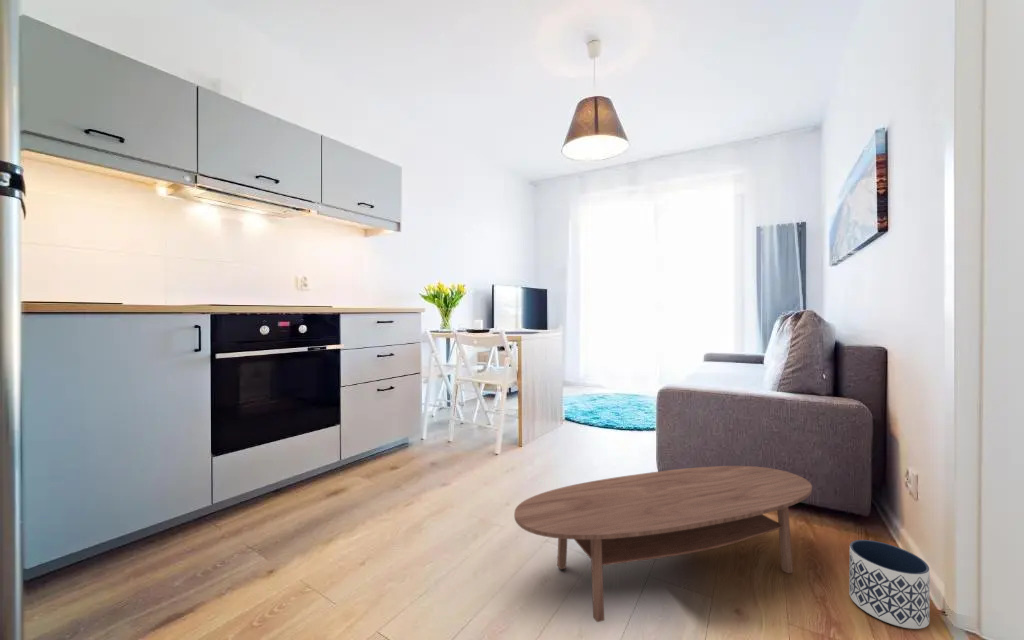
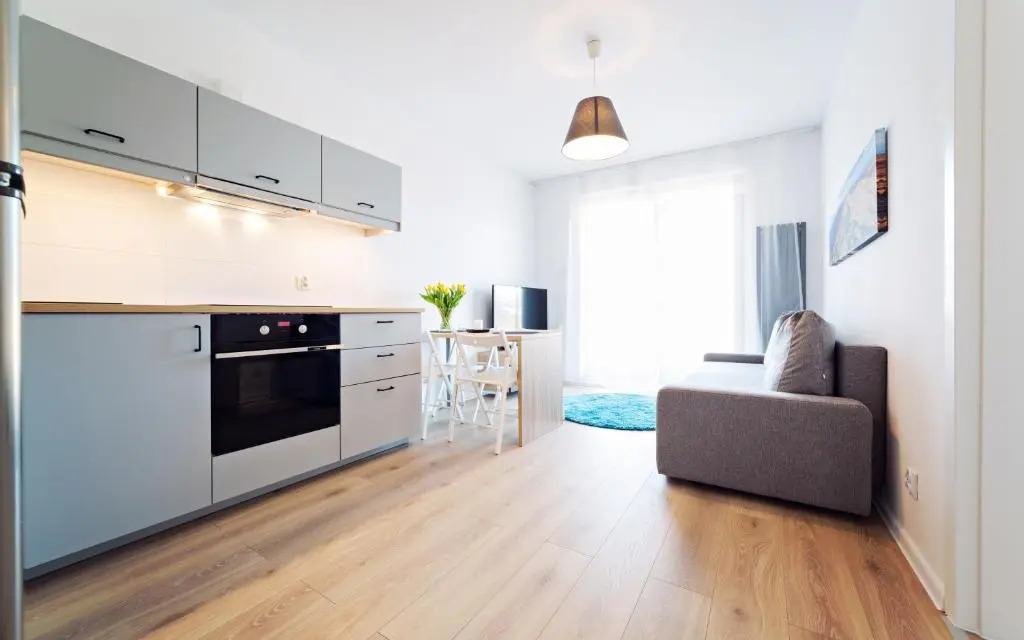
- planter [848,539,931,630]
- coffee table [513,465,813,623]
